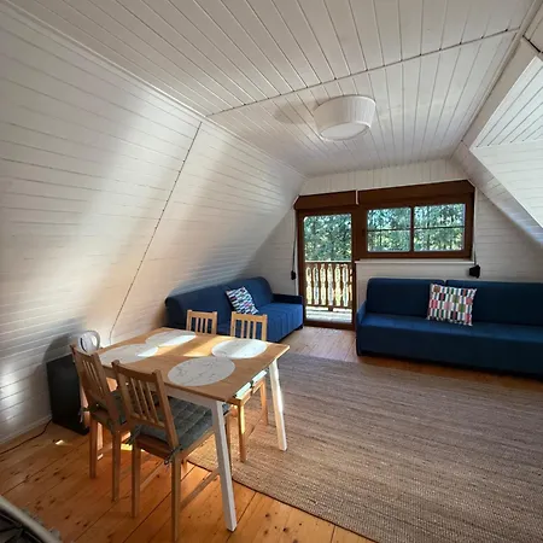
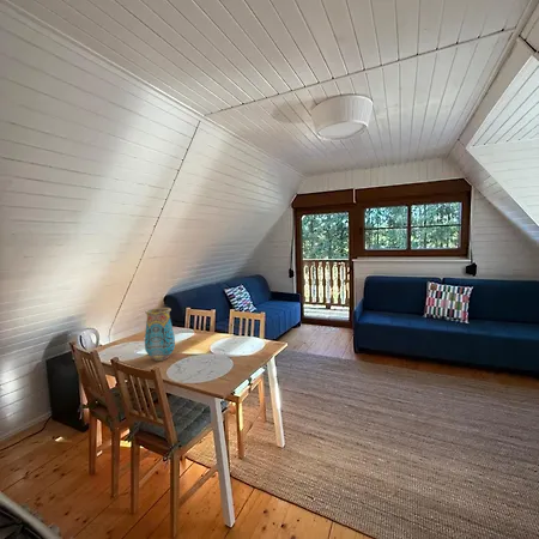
+ vase [144,307,176,362]
